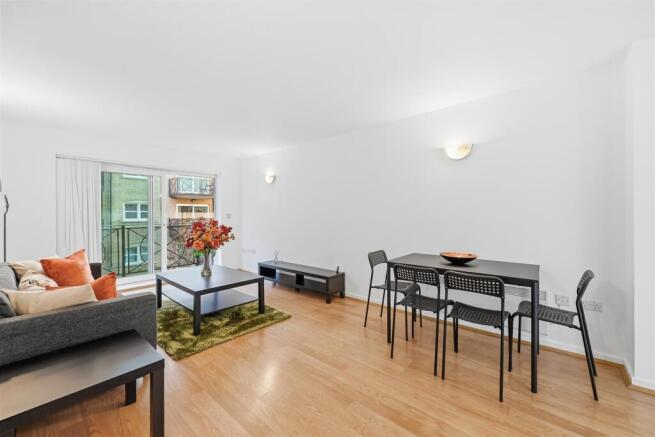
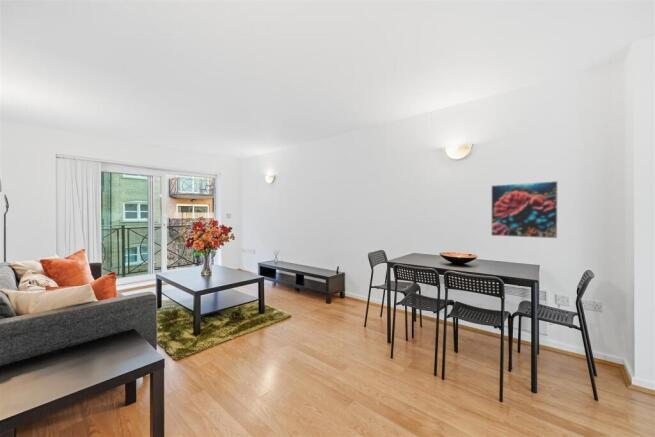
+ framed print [490,180,559,239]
